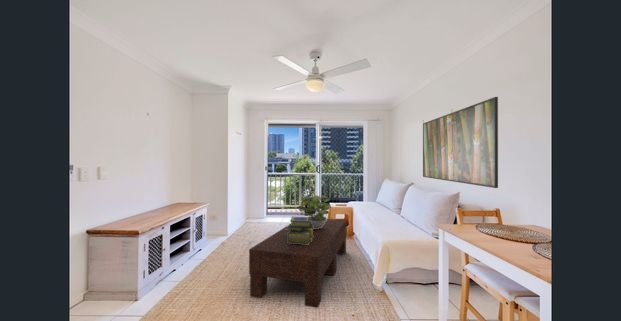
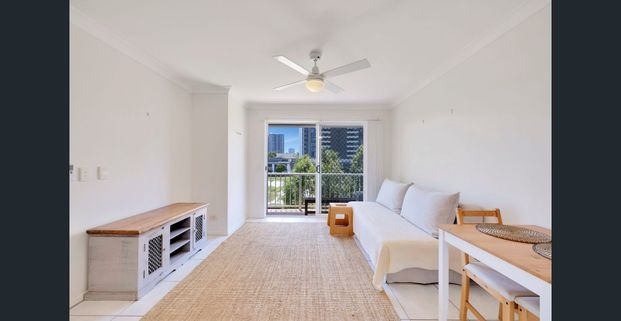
- coffee table [248,218,348,309]
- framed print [422,96,499,189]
- potted plant [297,193,331,229]
- stack of books [284,216,314,245]
